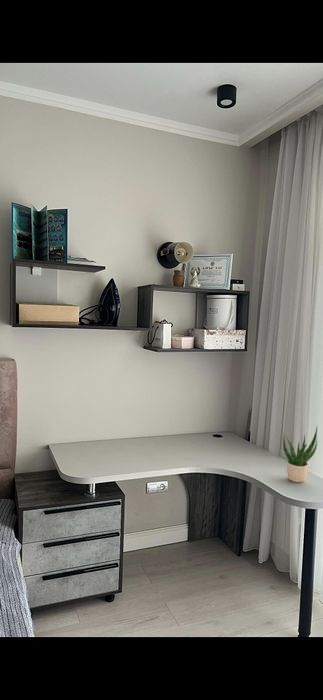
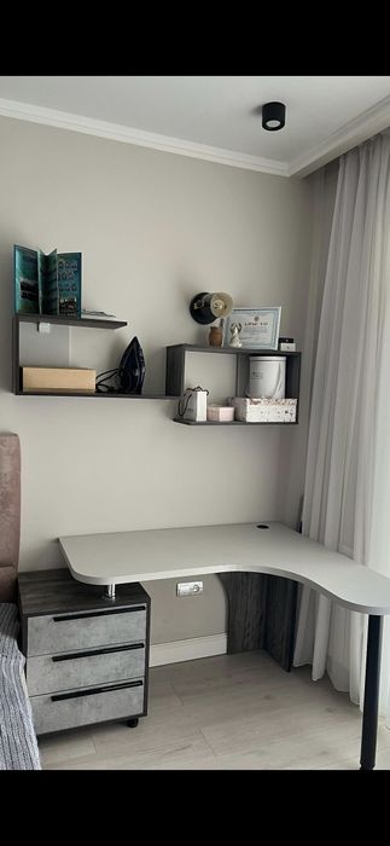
- potted plant [282,427,318,483]
